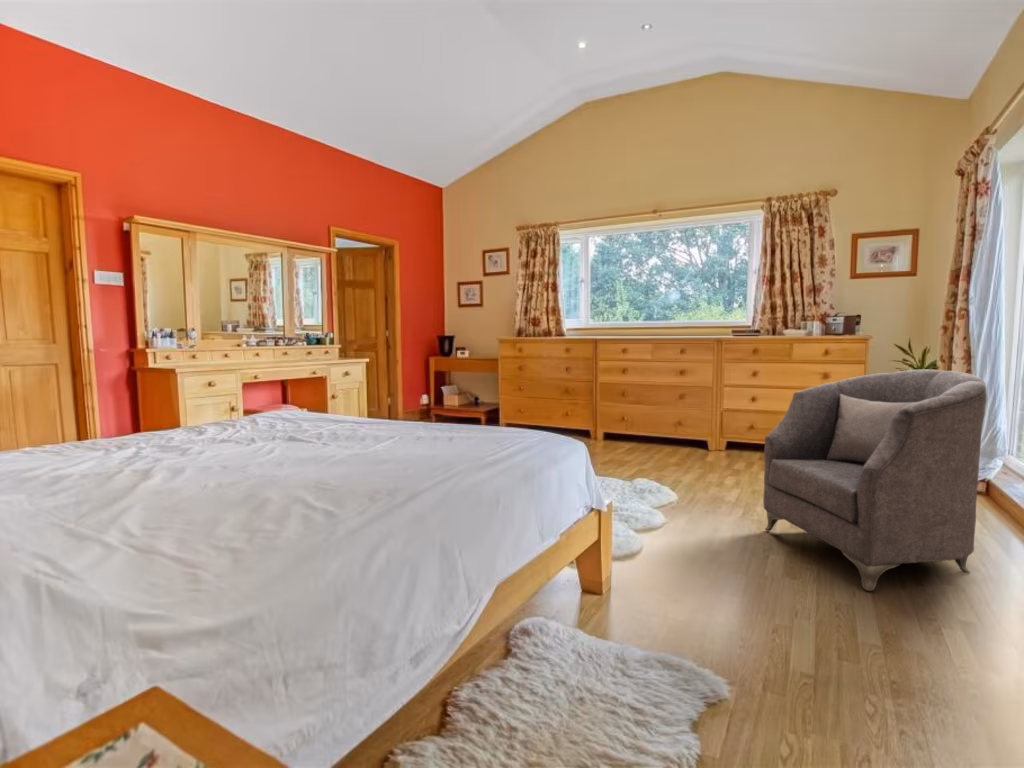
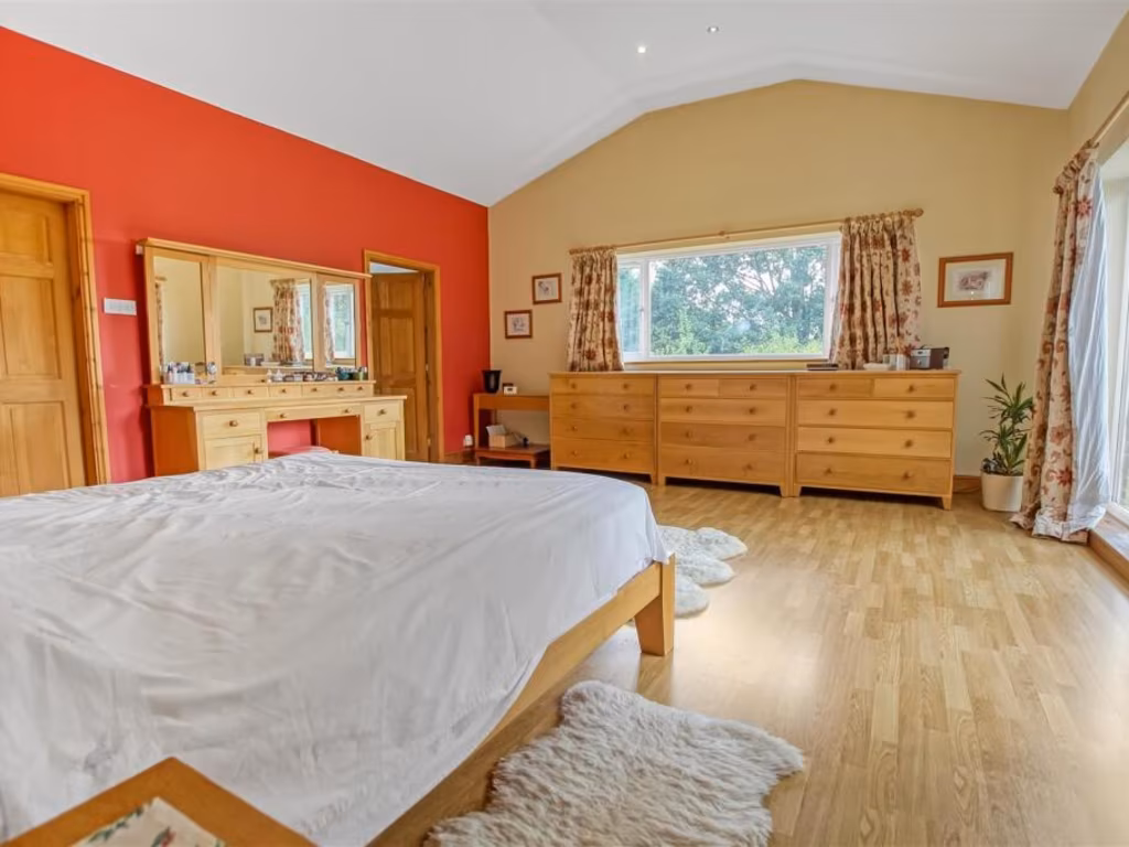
- armchair [762,369,988,592]
